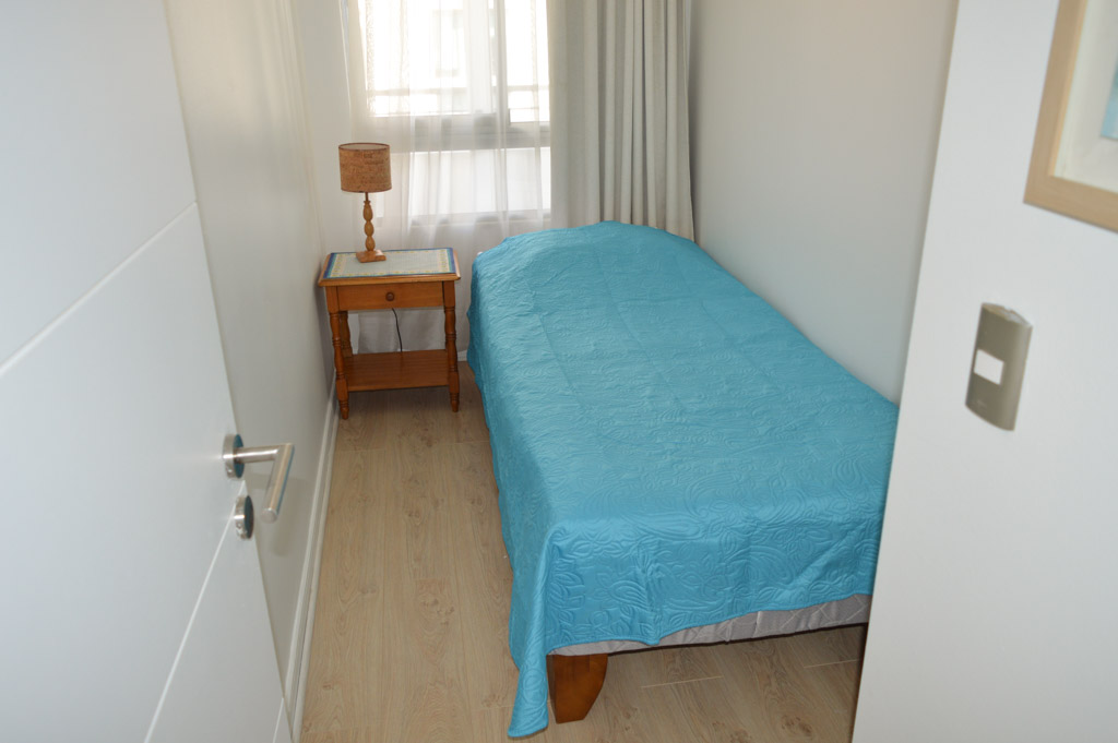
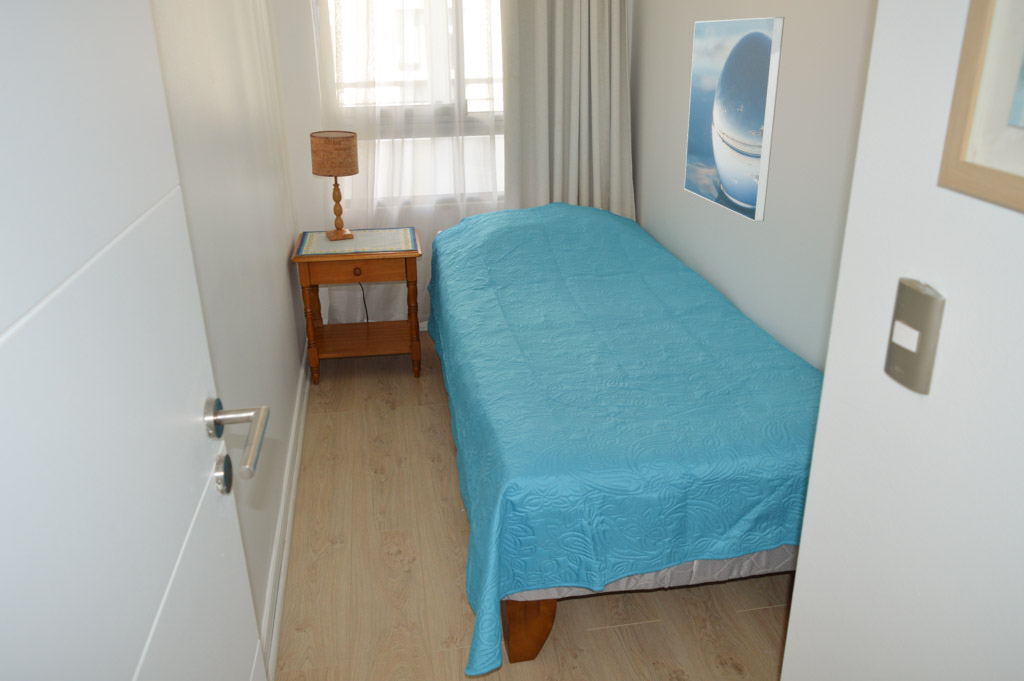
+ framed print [683,16,786,223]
